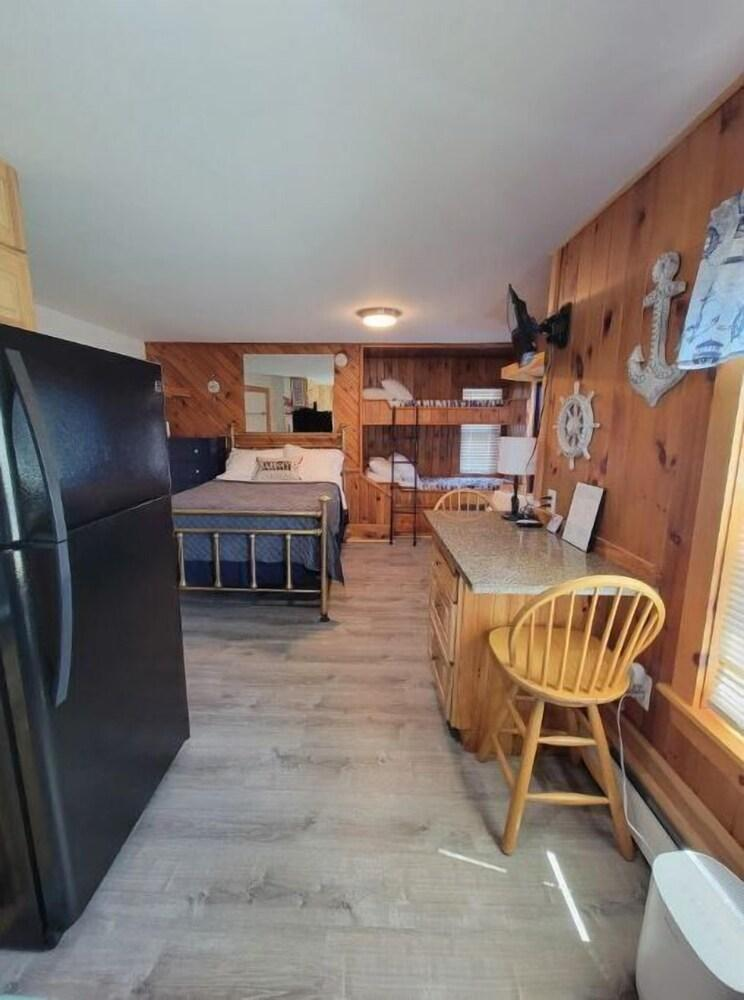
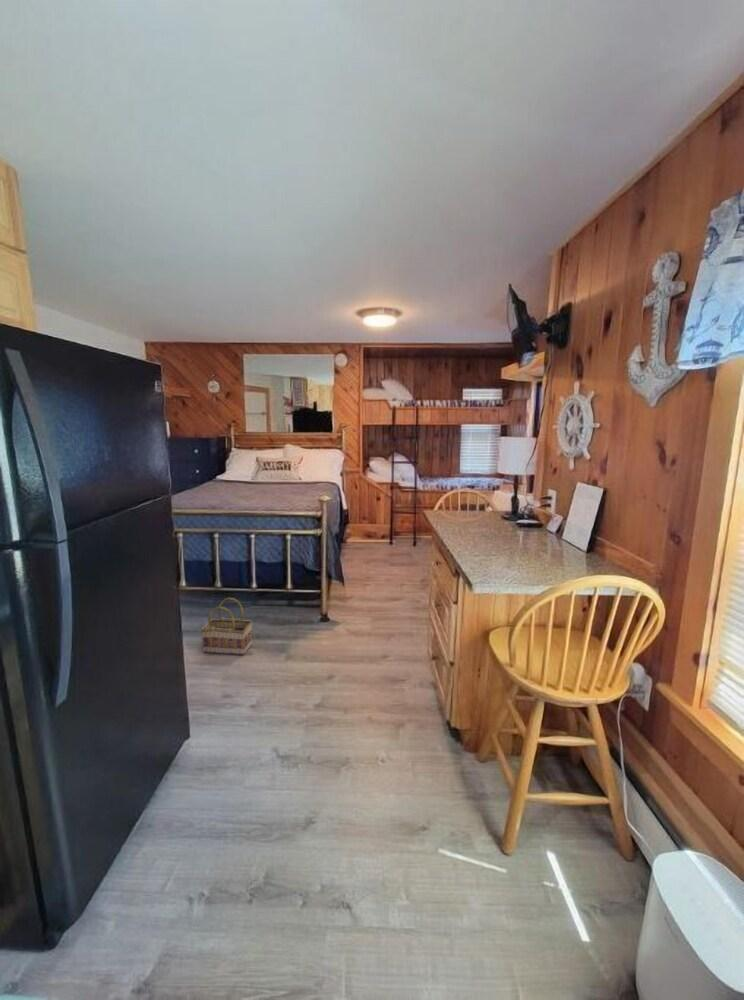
+ basket [200,597,253,656]
